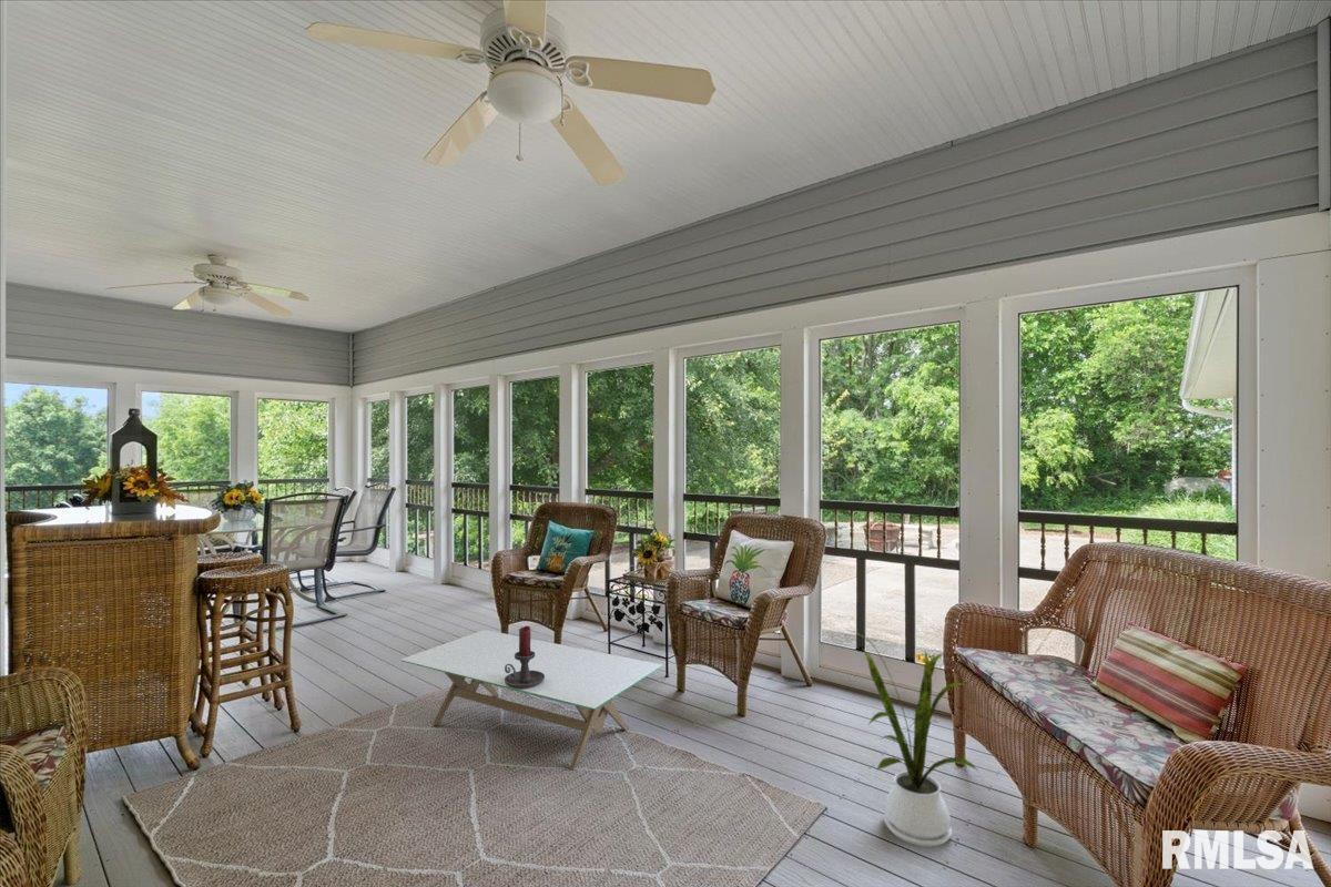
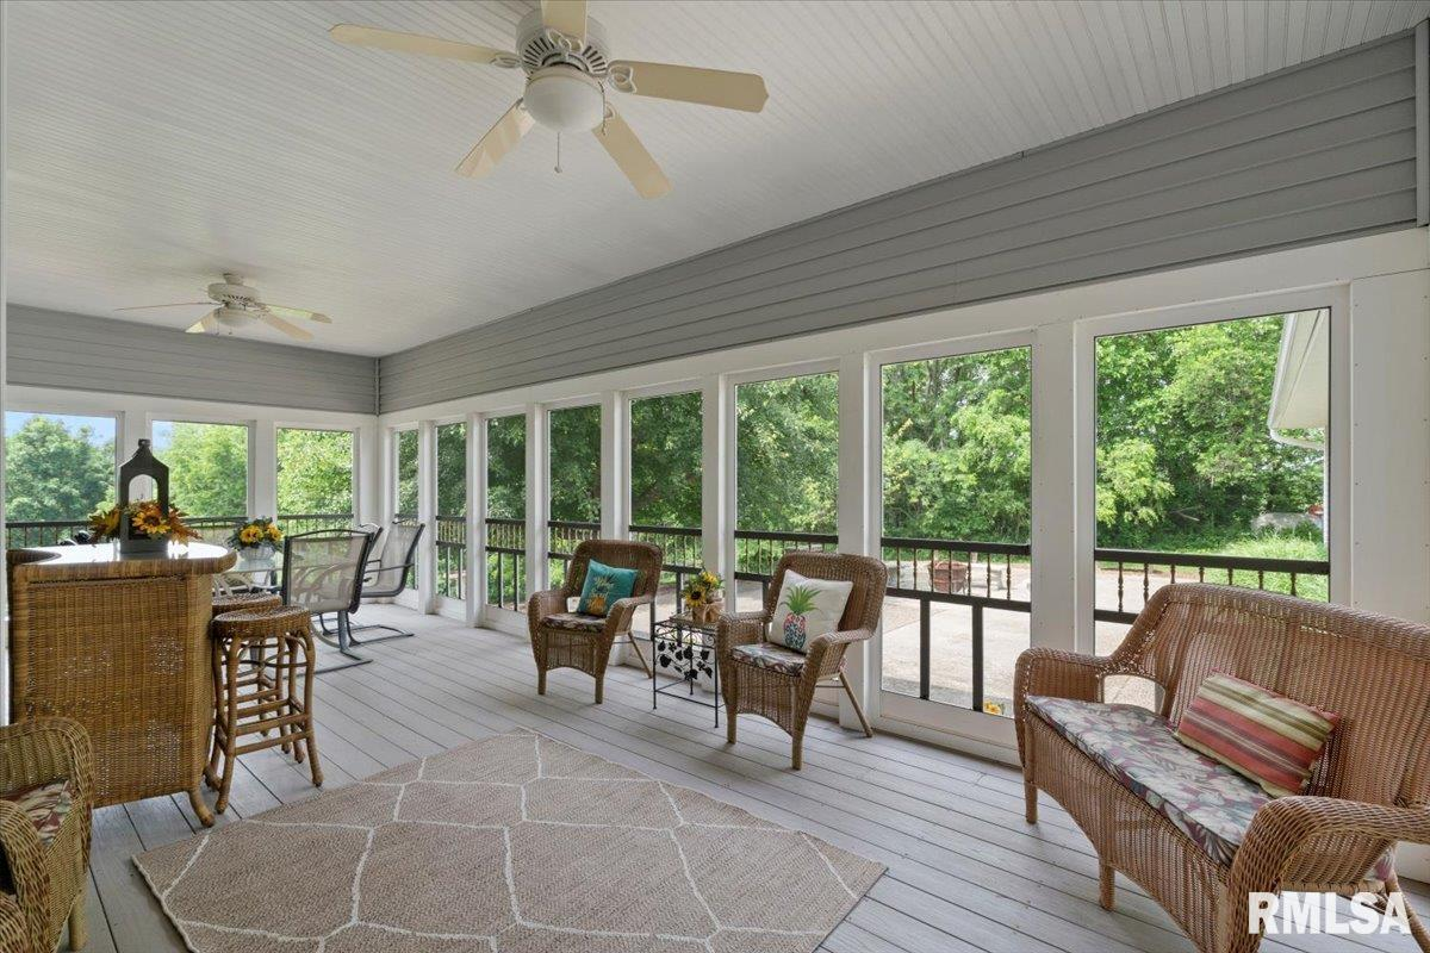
- house plant [844,628,981,848]
- candle holder [505,625,545,689]
- coffee table [399,629,663,772]
